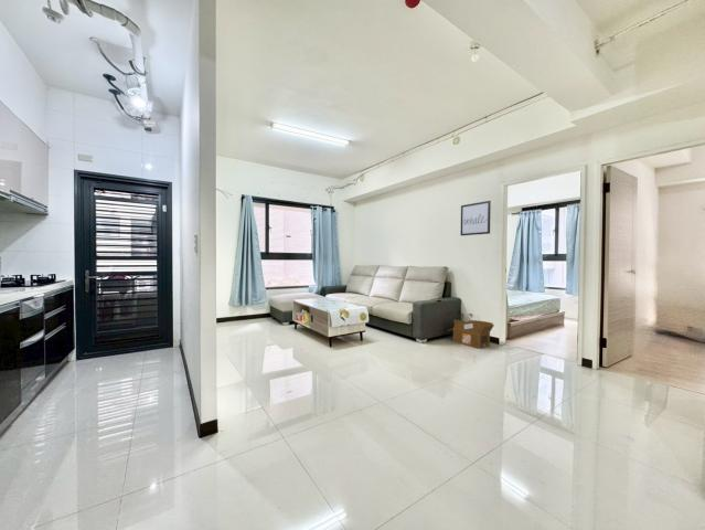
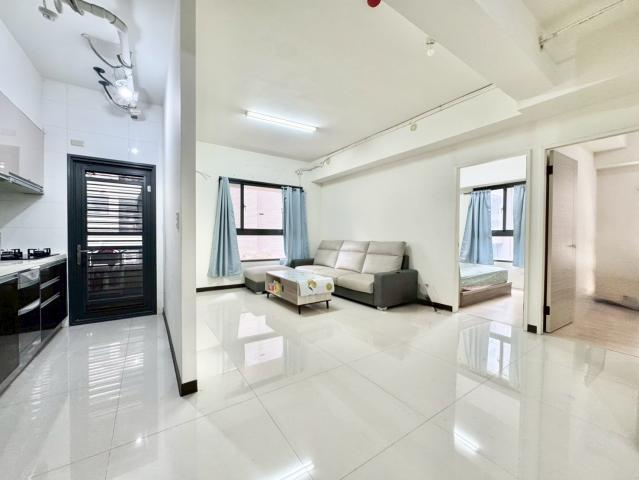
- cardboard box [446,319,495,350]
- wall art [460,200,492,236]
